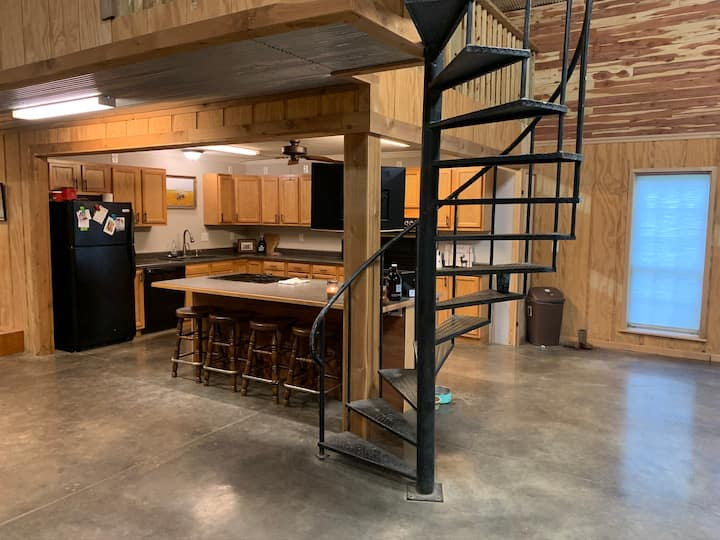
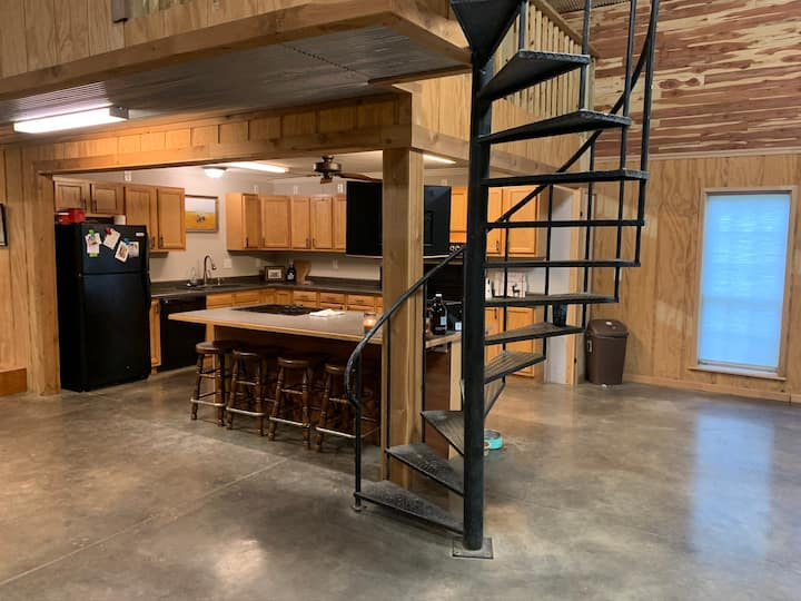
- boots [561,328,594,350]
